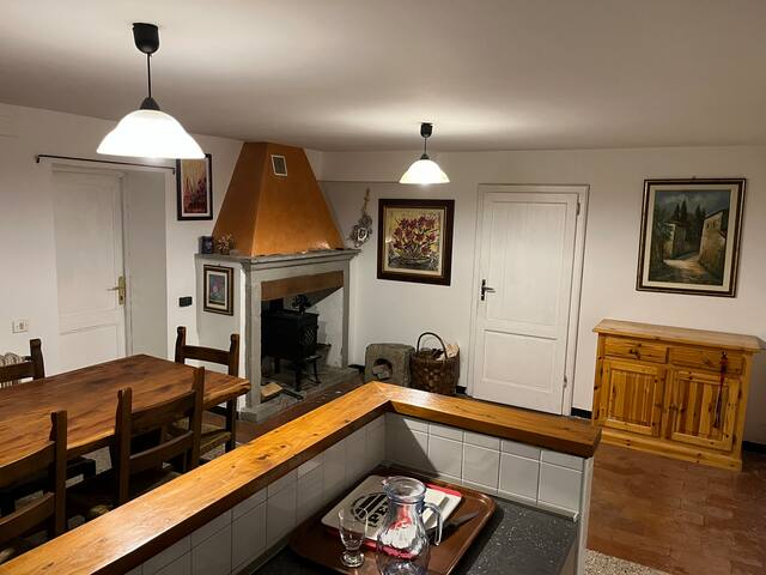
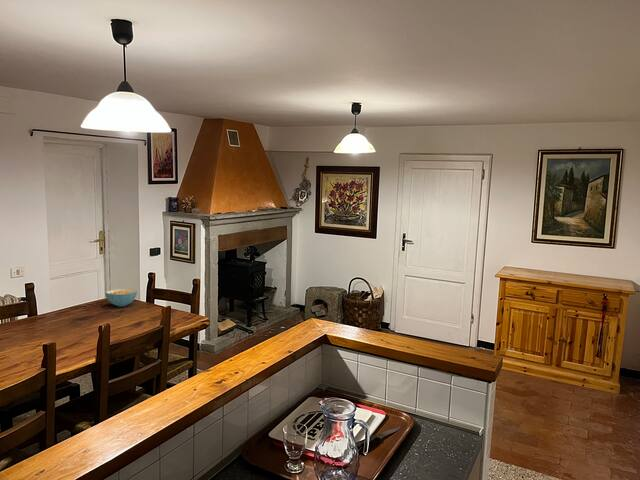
+ cereal bowl [105,288,138,308]
